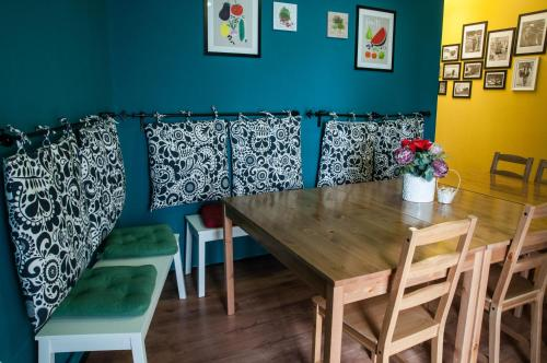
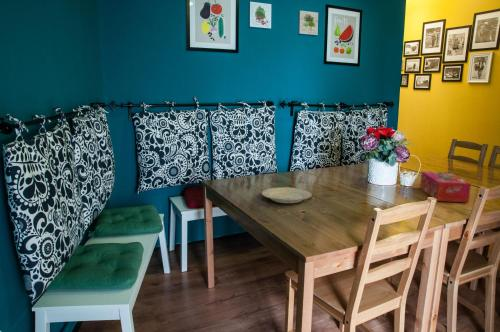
+ plate [260,186,313,204]
+ tissue box [419,170,472,203]
